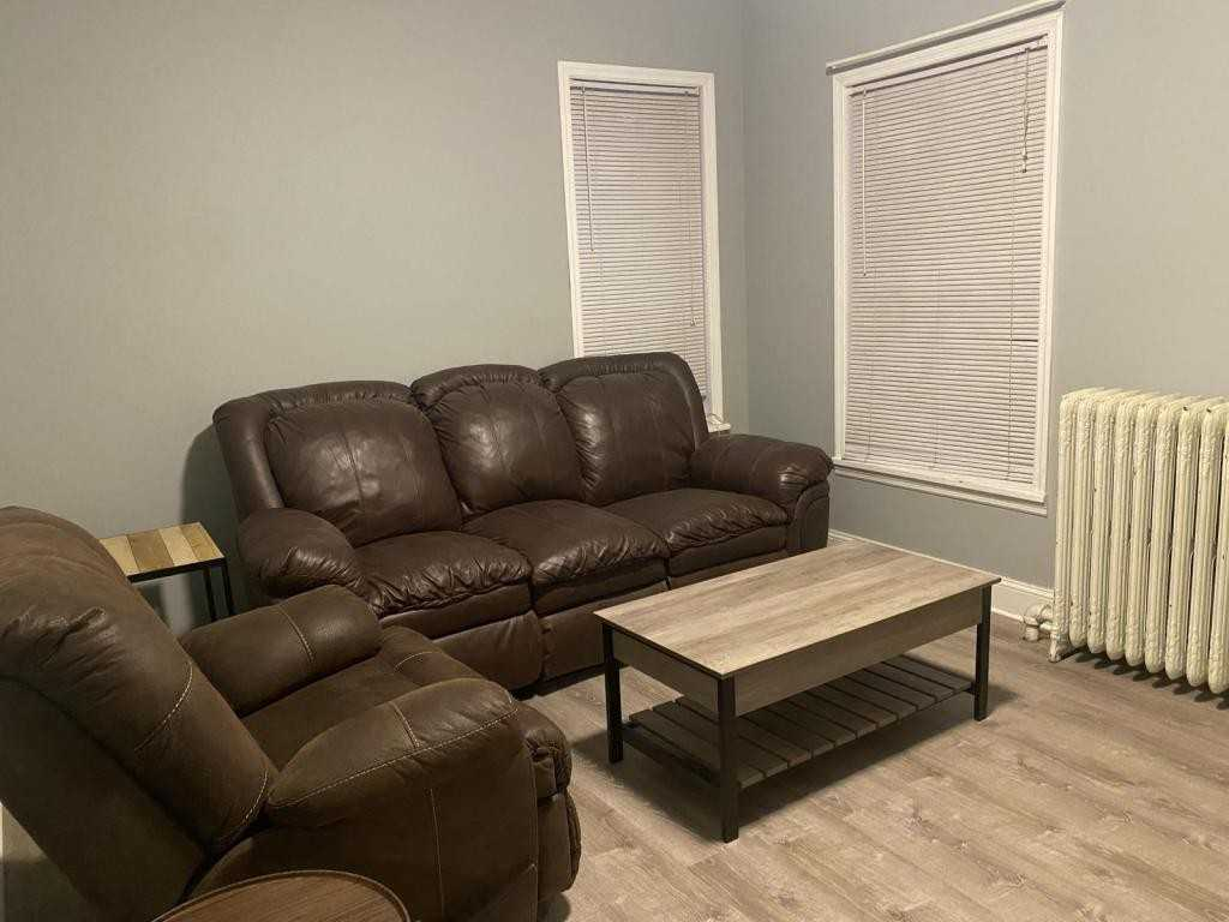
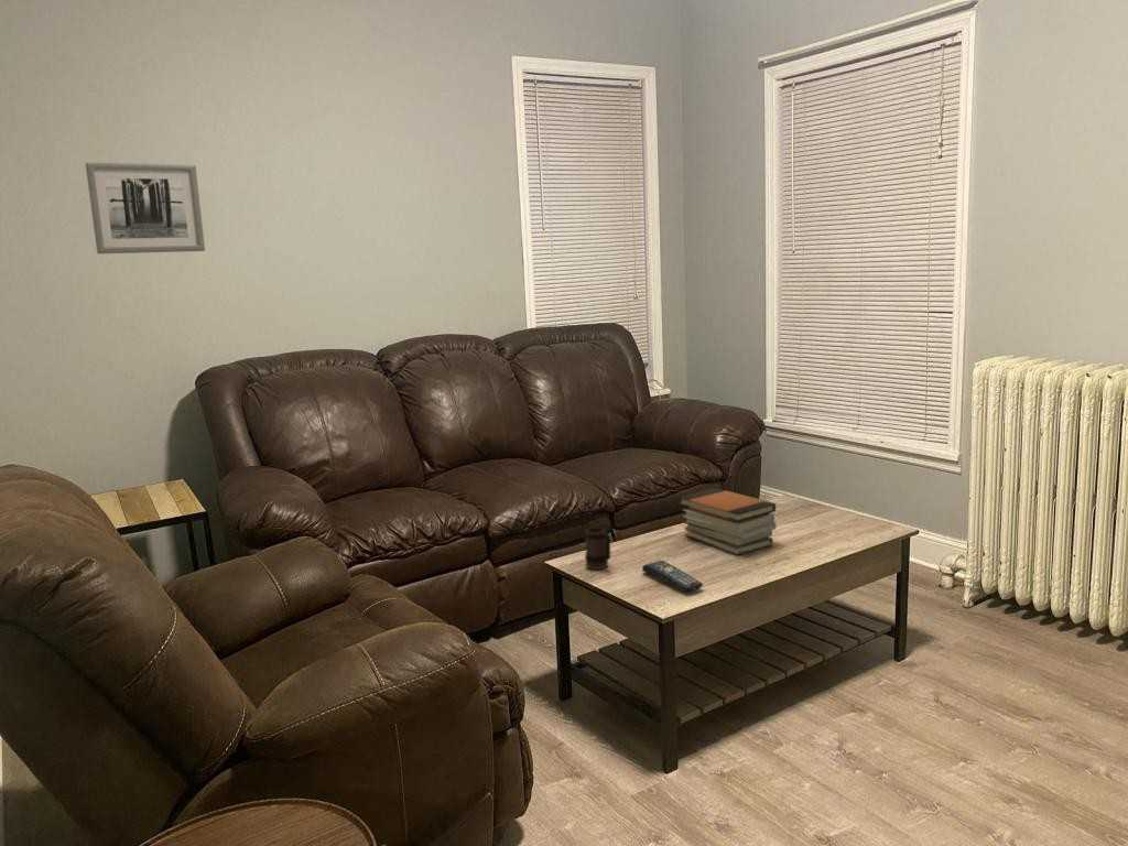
+ book stack [677,487,777,556]
+ wall art [85,162,206,254]
+ mug [584,527,611,571]
+ remote control [641,560,704,593]
